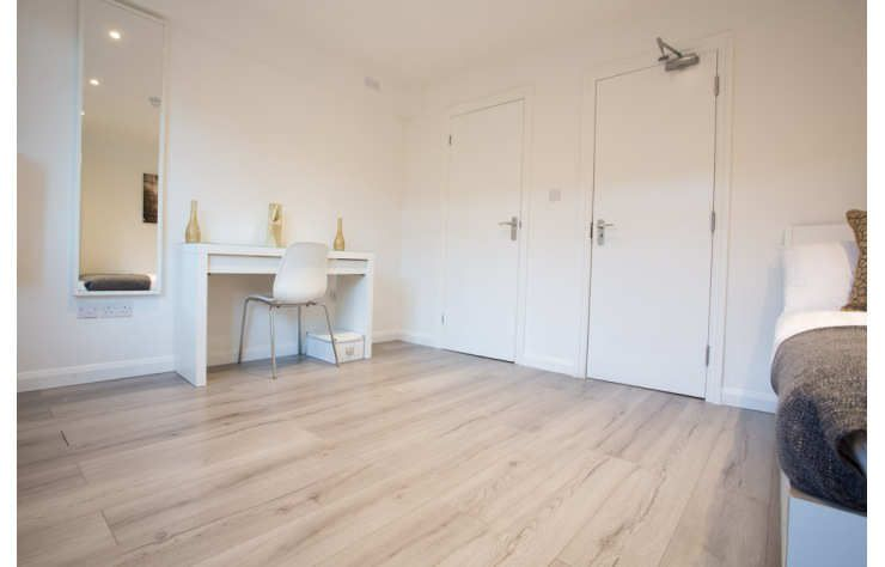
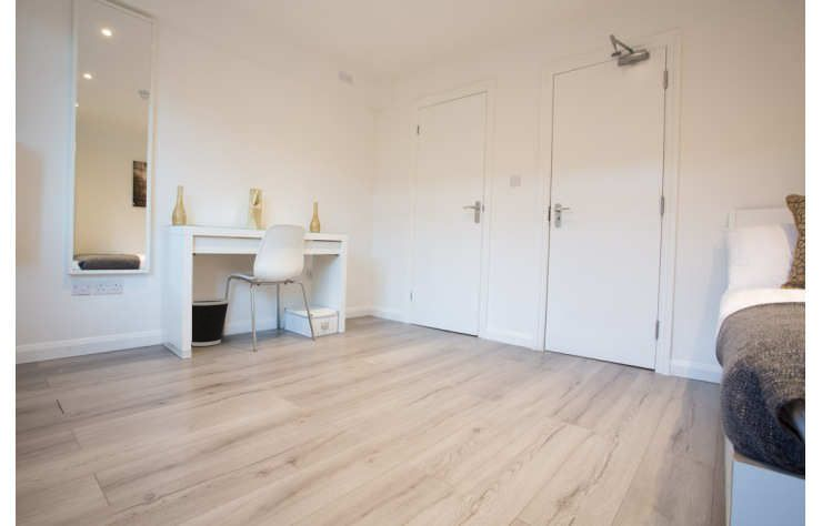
+ wastebasket [190,297,231,347]
